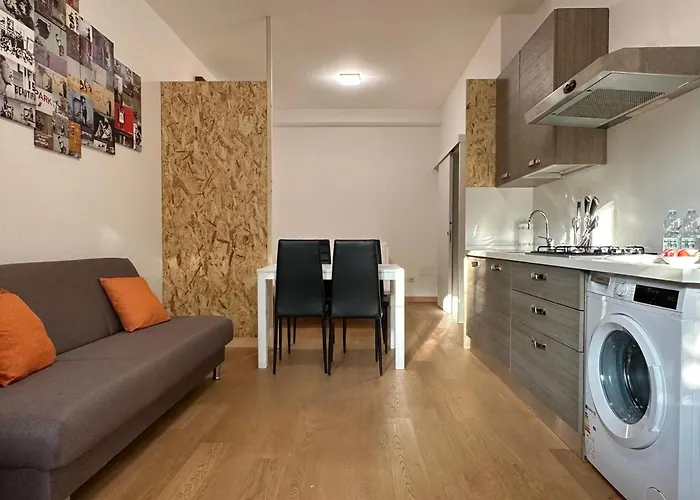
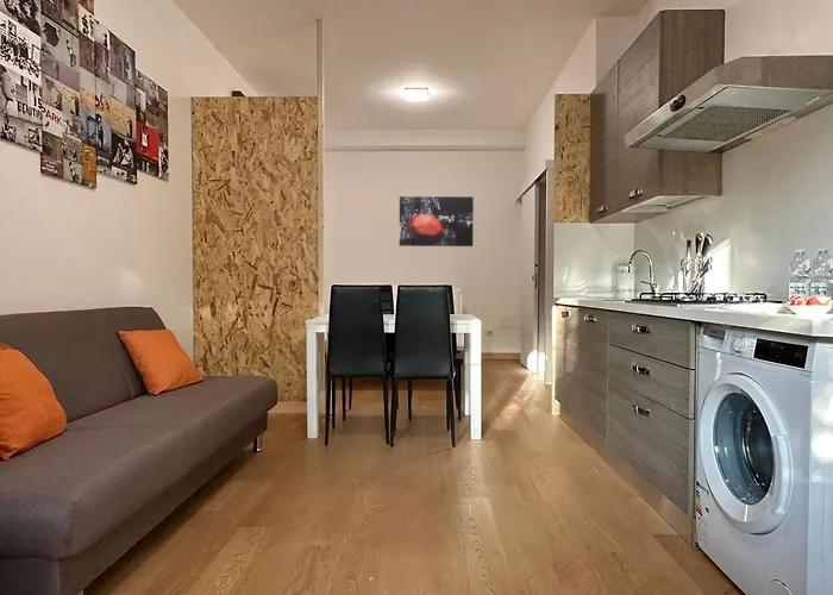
+ wall art [399,195,475,248]
